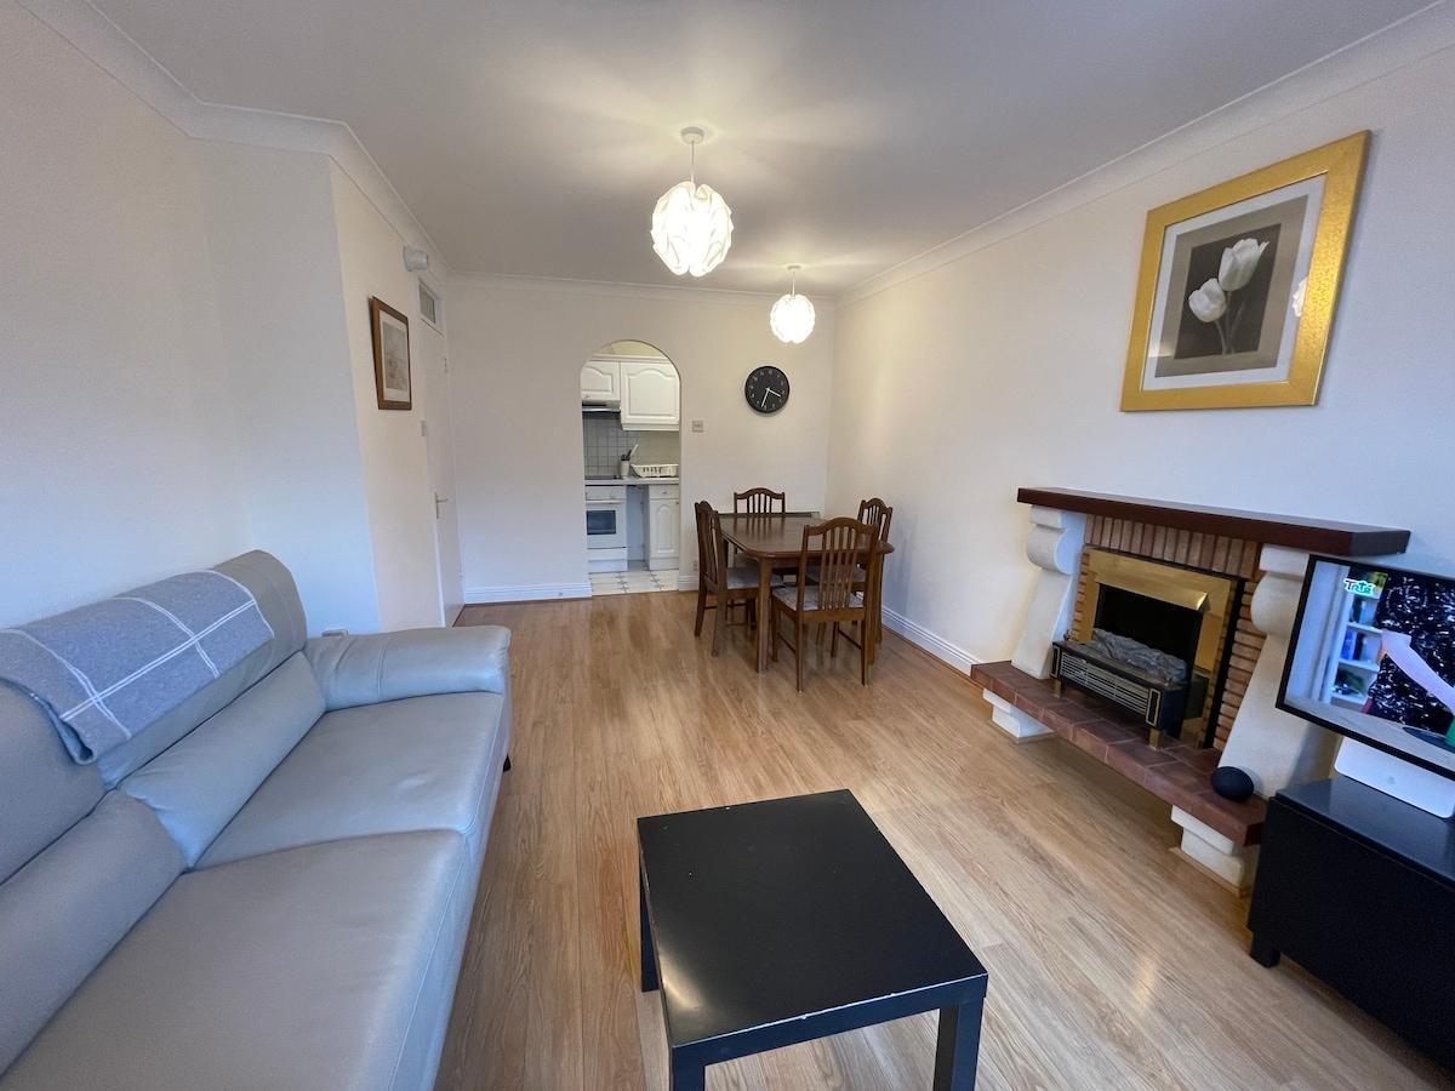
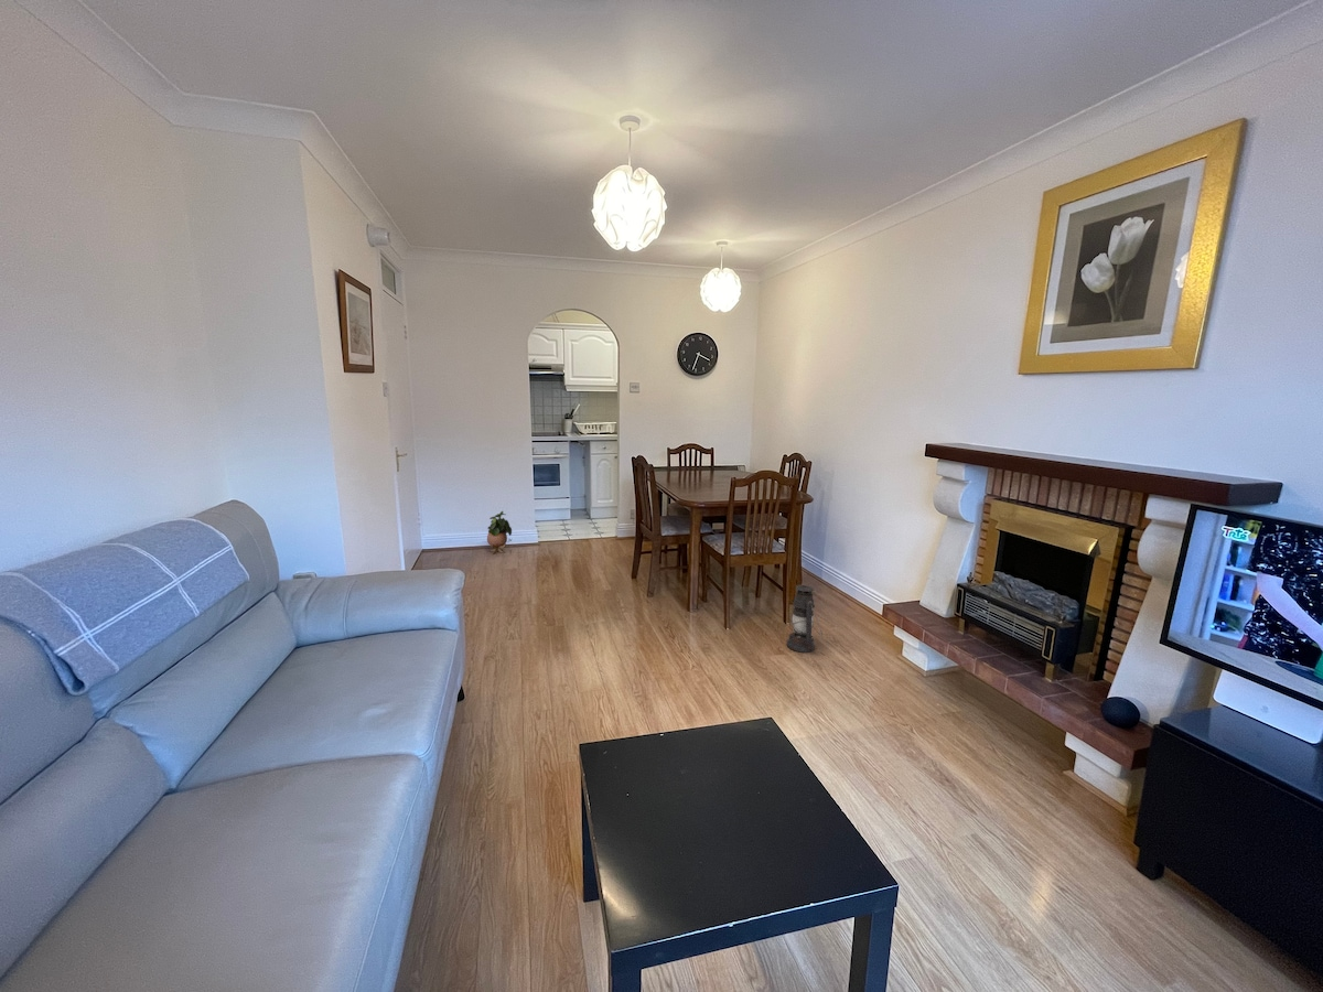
+ potted plant [486,510,513,556]
+ lantern [786,584,824,654]
